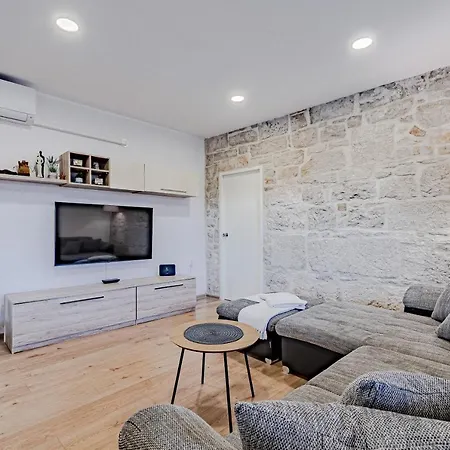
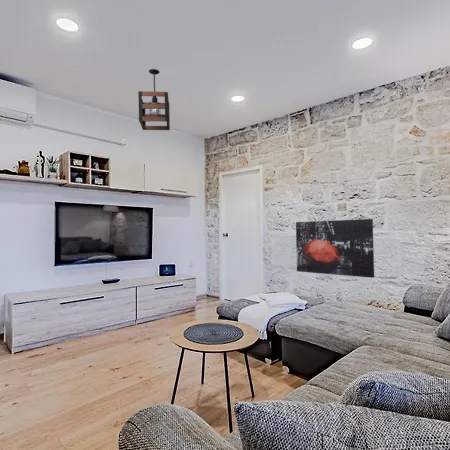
+ wall art [295,218,375,279]
+ pendant light [137,68,171,131]
